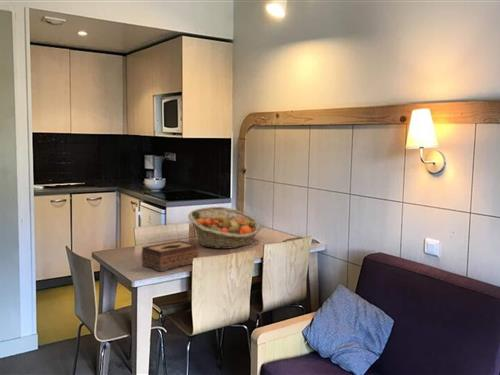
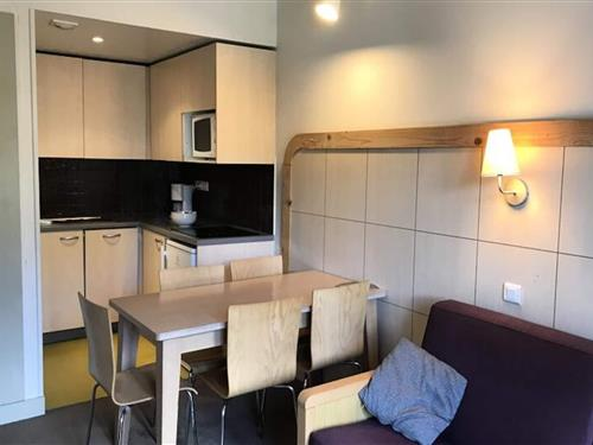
- fruit basket [187,206,262,250]
- tissue box [141,240,200,272]
